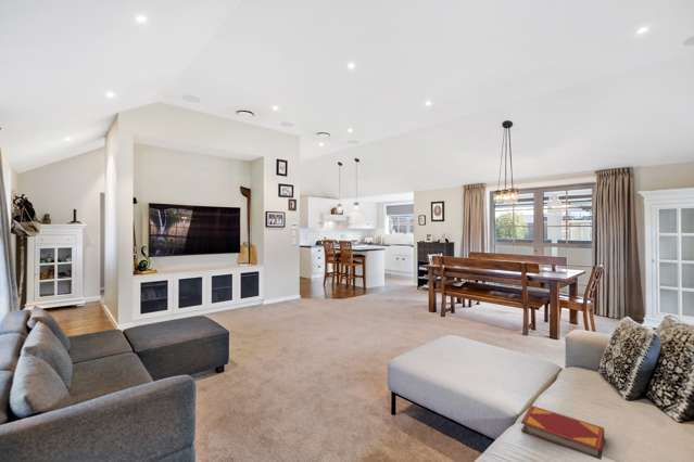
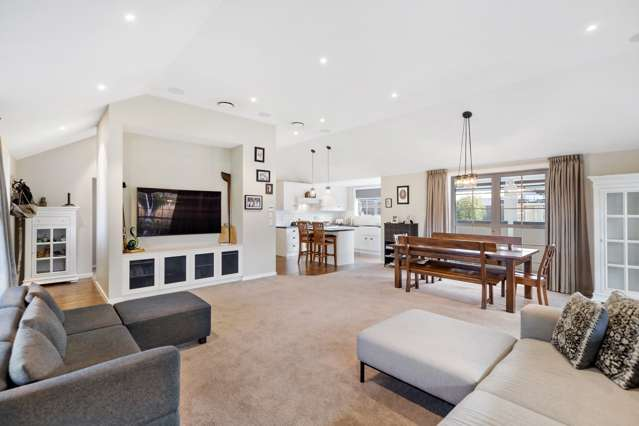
- hardback book [520,405,605,461]
